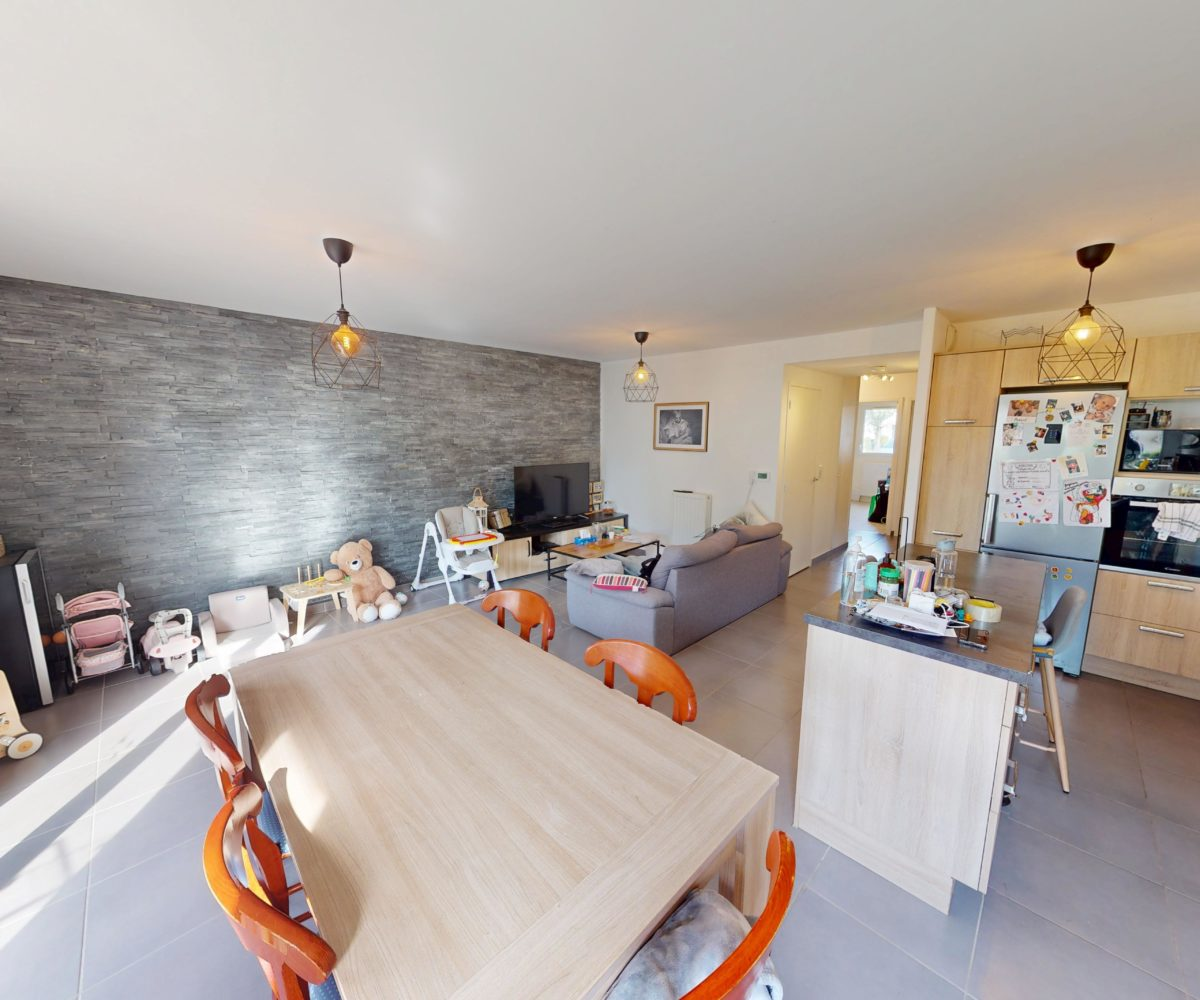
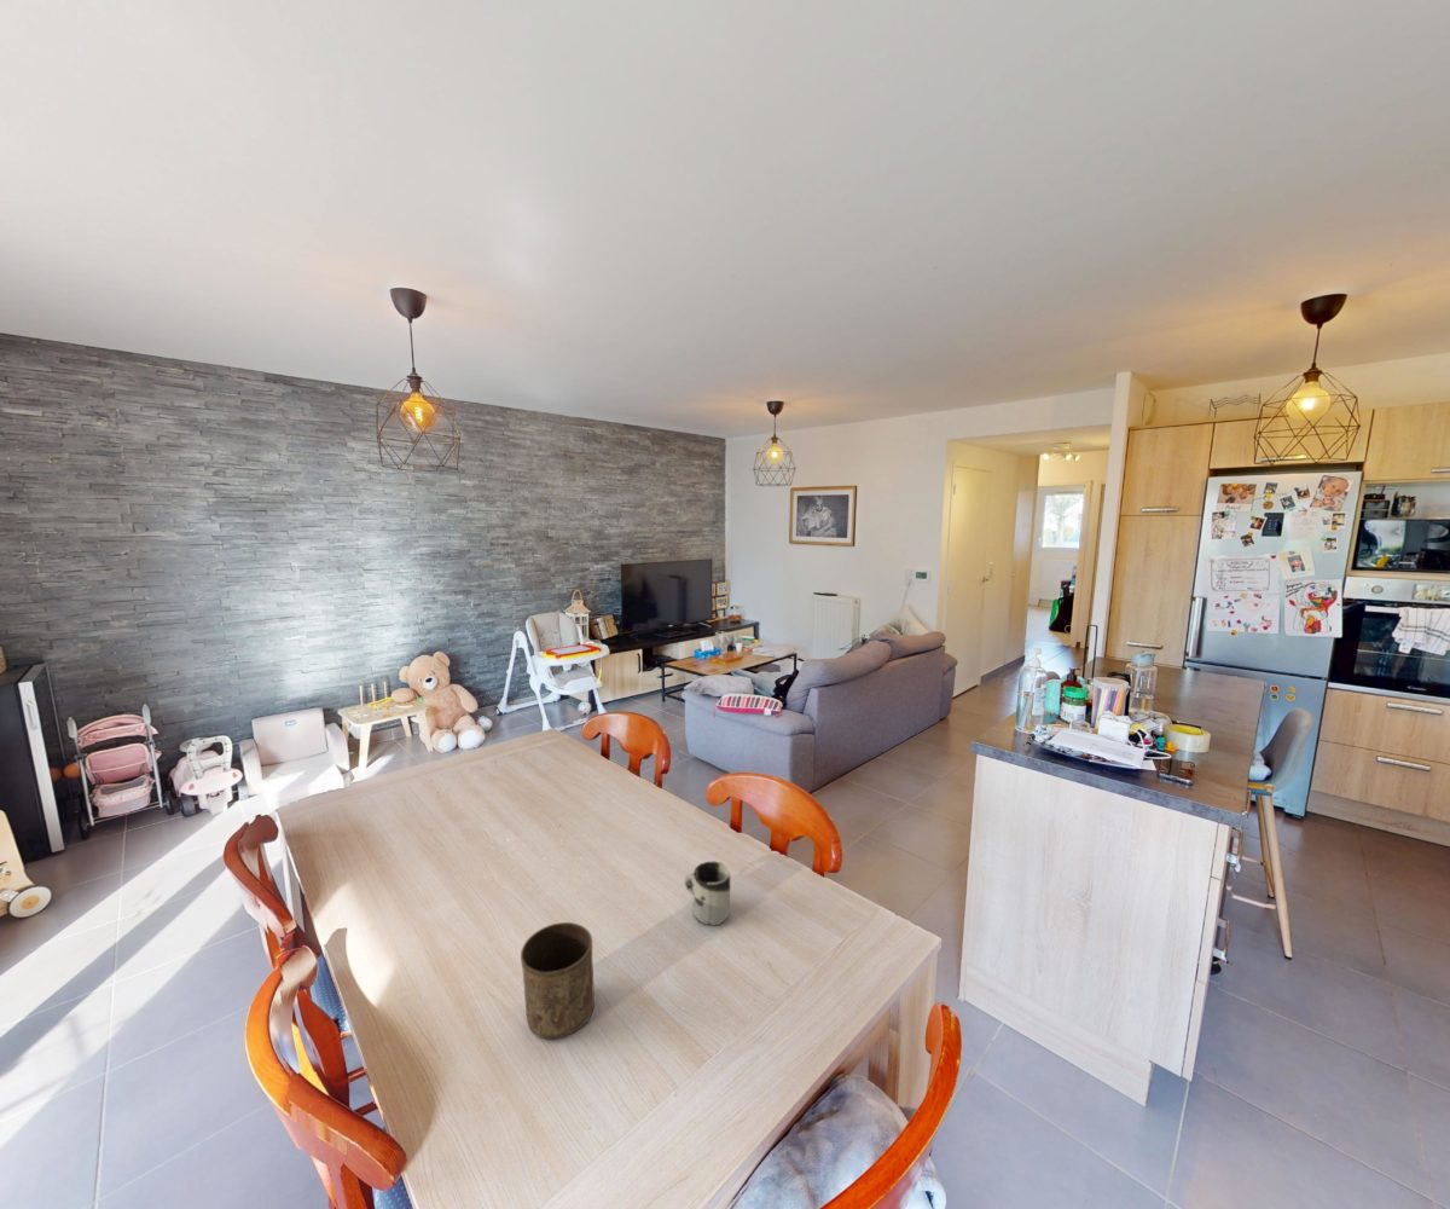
+ cup [520,921,596,1040]
+ cup [683,861,731,927]
